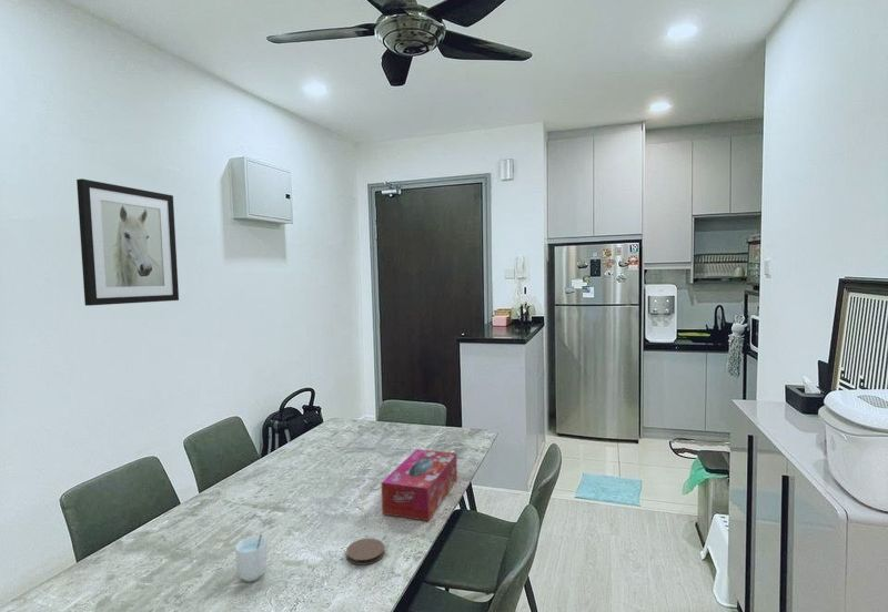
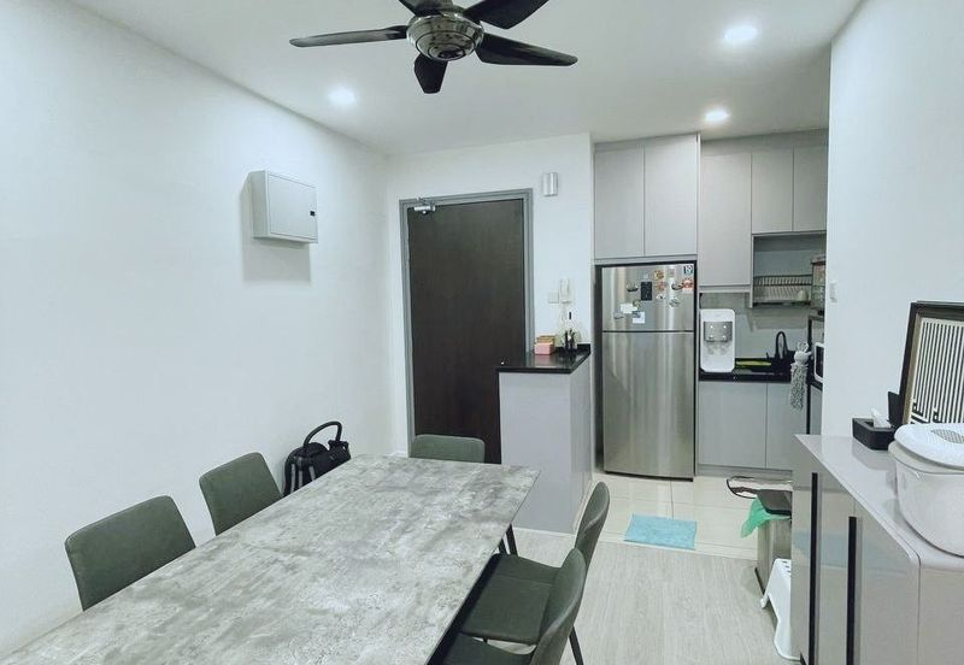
- wall art [75,177,180,307]
- cup [234,533,268,583]
- coaster [345,538,385,567]
- tissue box [381,448,458,522]
